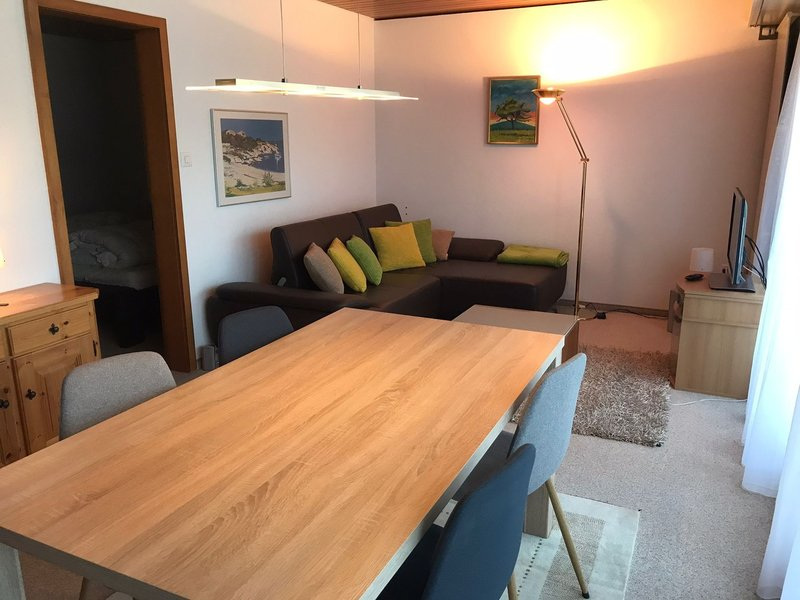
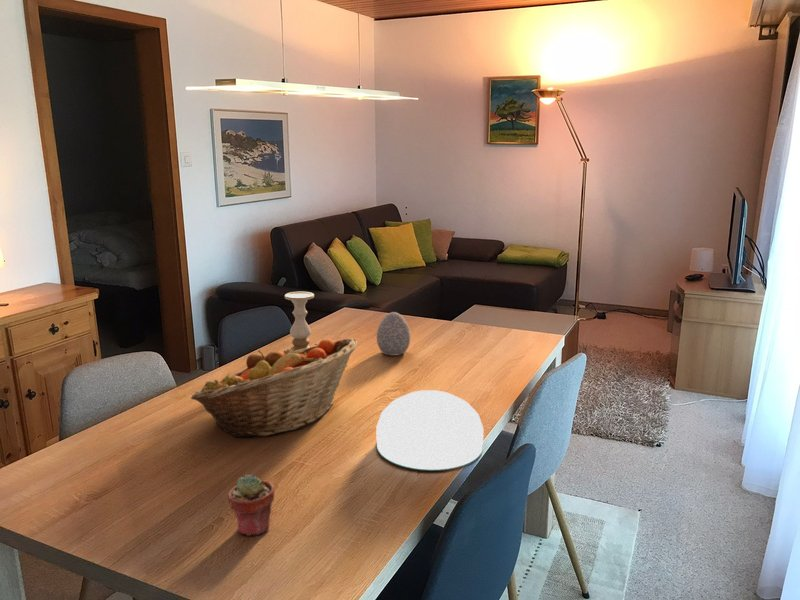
+ candle holder [283,291,315,353]
+ plate [375,389,484,472]
+ fruit basket [190,337,358,438]
+ potted succulent [227,473,275,537]
+ decorative egg [376,311,411,357]
